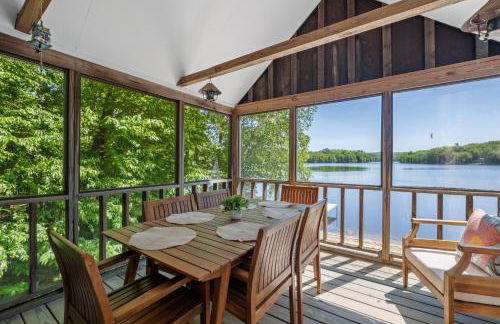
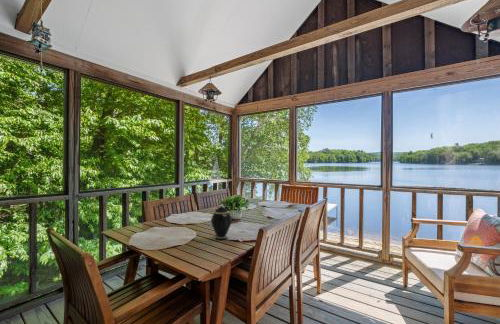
+ teapot [210,203,233,241]
